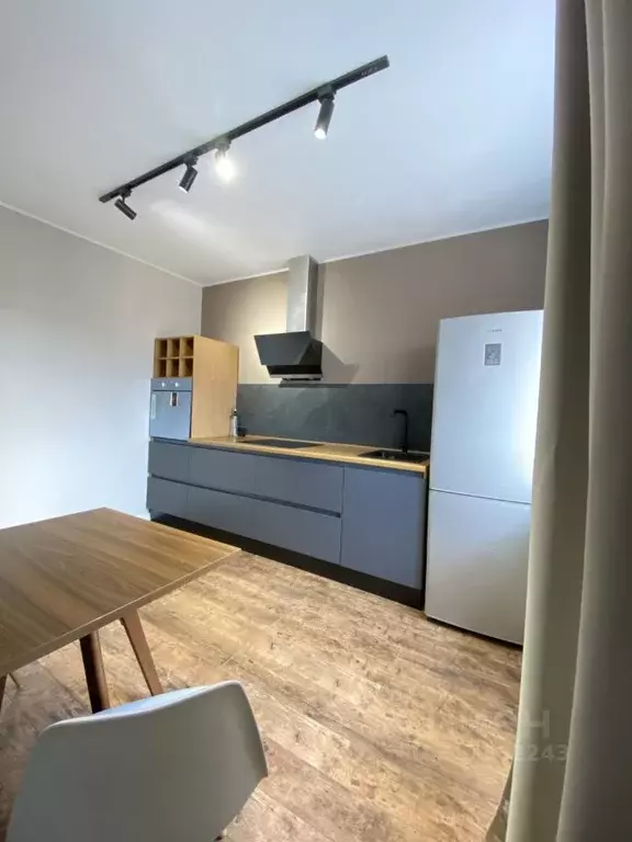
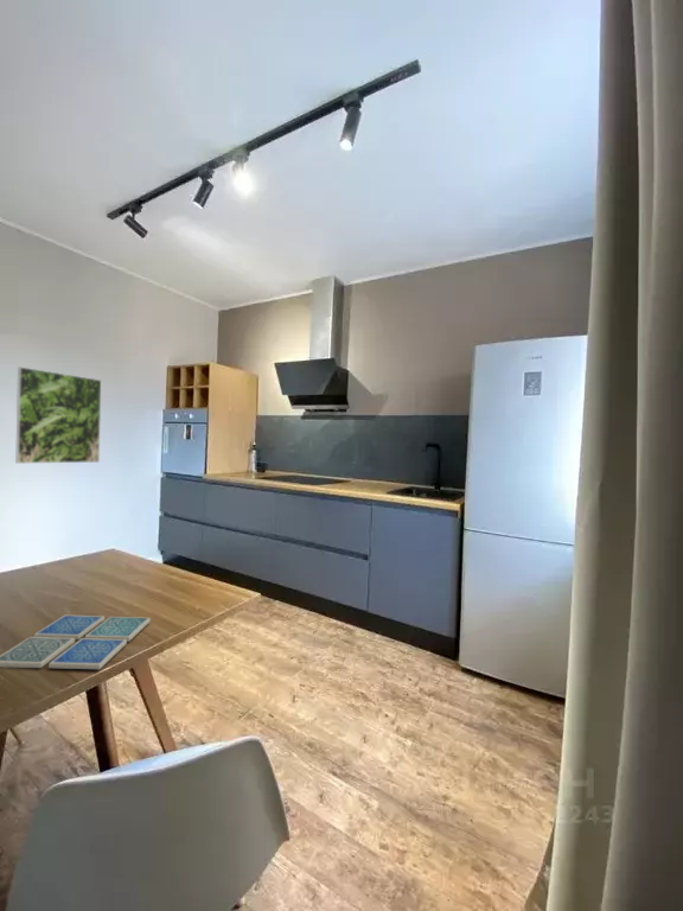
+ drink coaster [0,614,152,670]
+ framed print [14,365,102,465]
